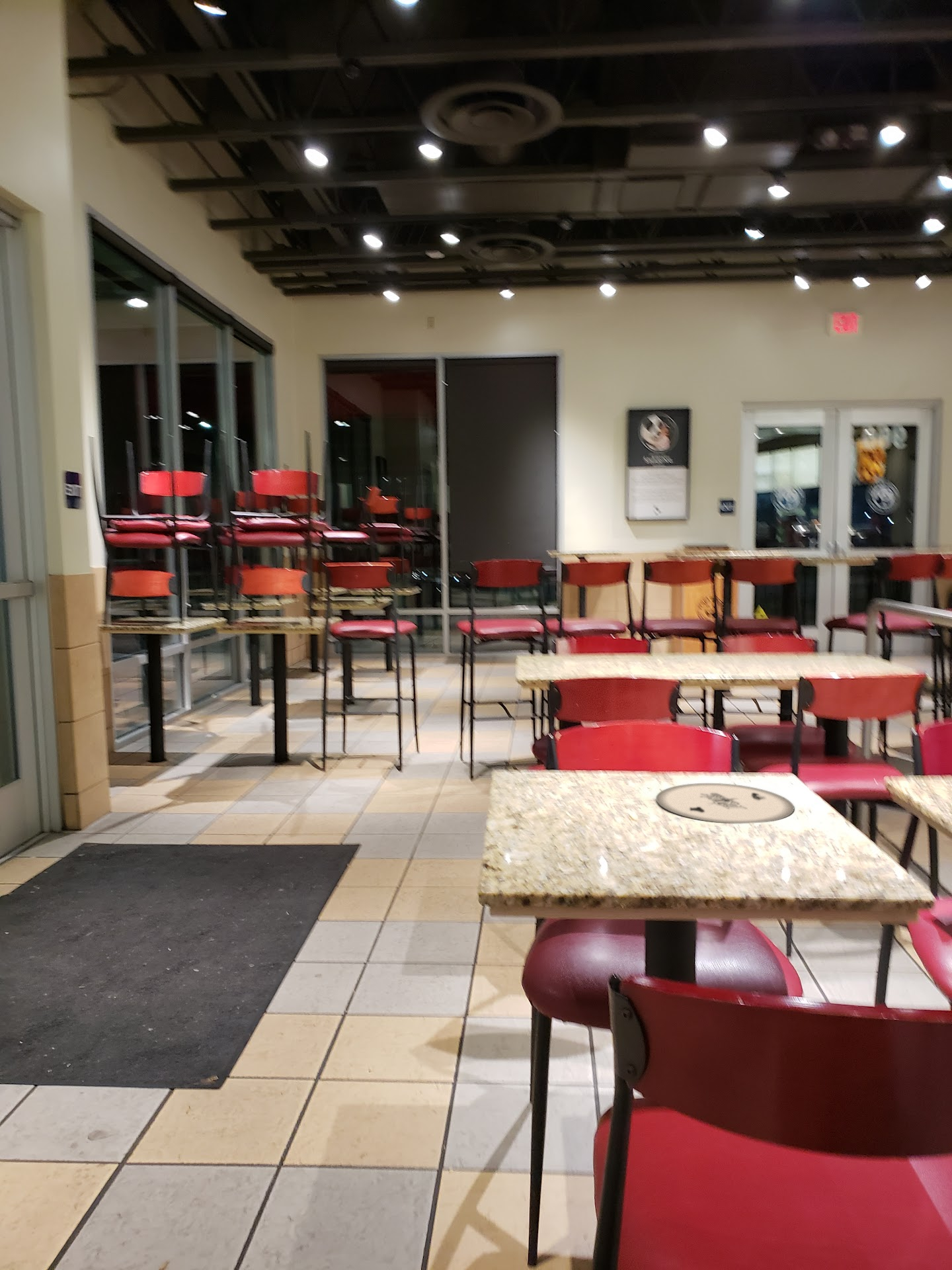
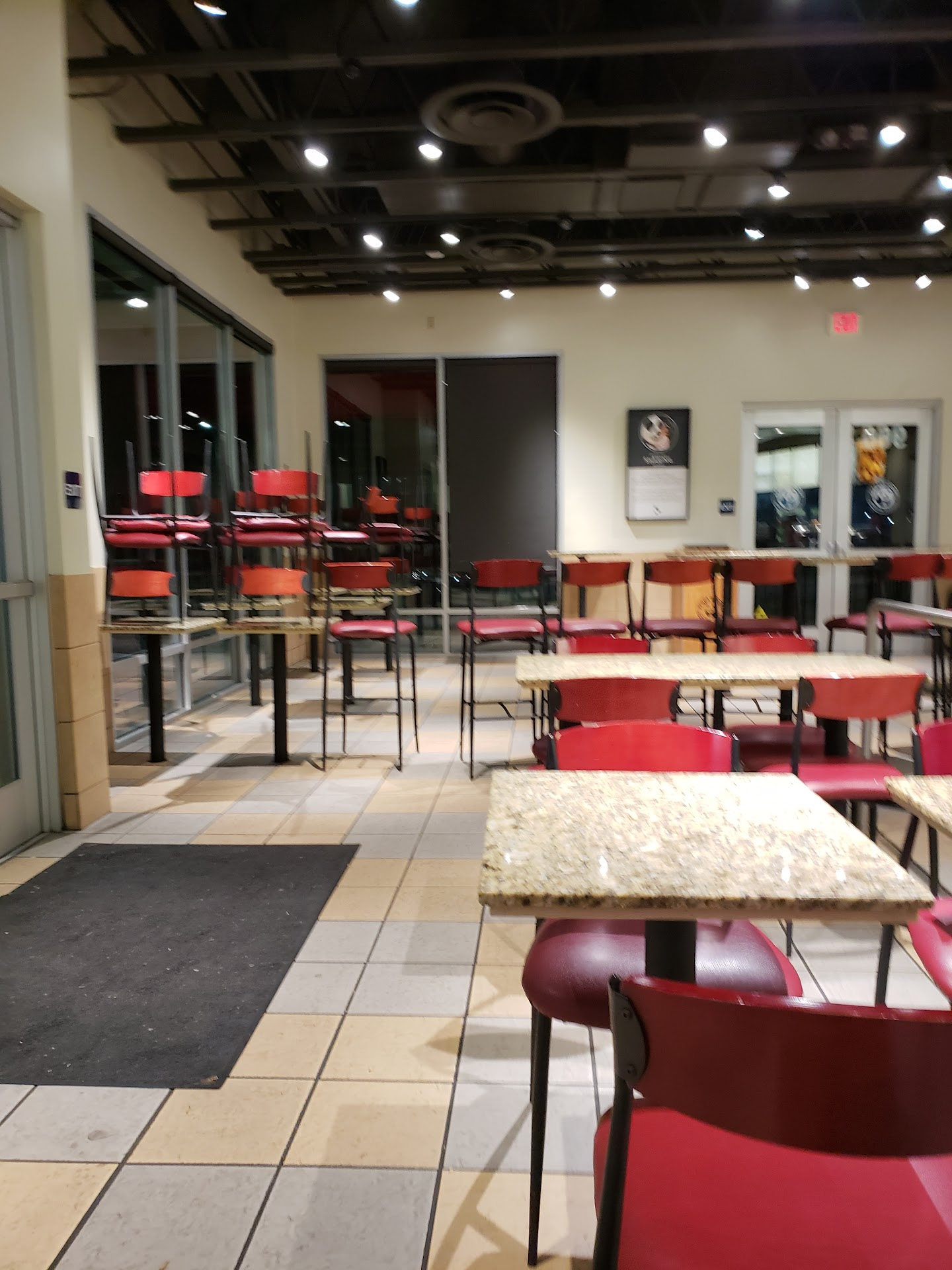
- plate [655,783,795,824]
